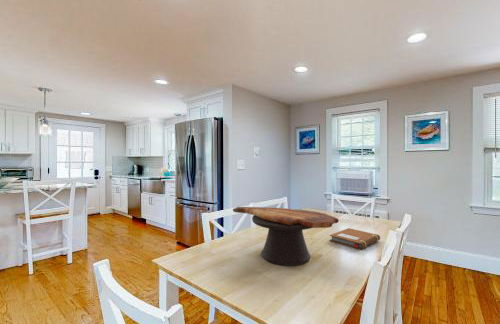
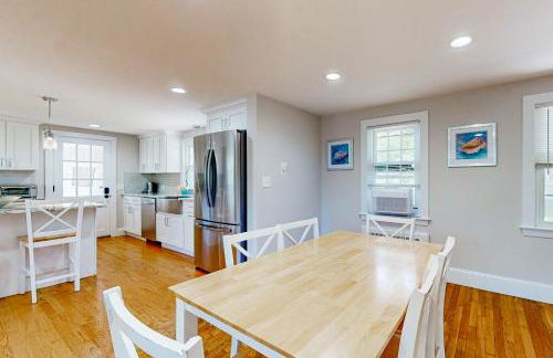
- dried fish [232,206,340,267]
- notebook [329,227,381,250]
